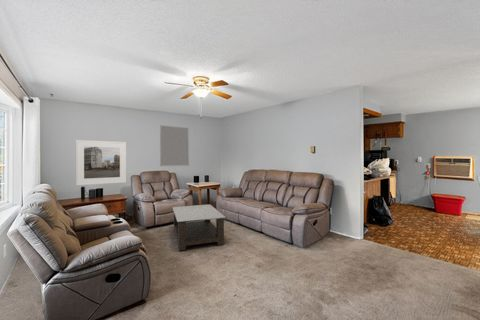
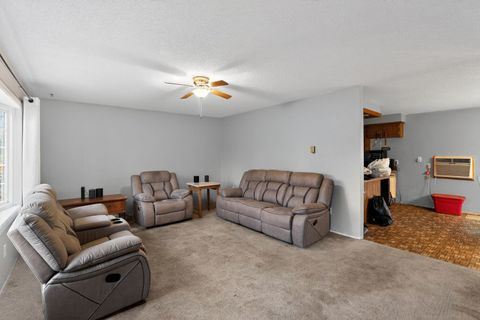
- coffee table [172,203,226,252]
- home mirror [159,124,190,167]
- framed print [75,139,127,186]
